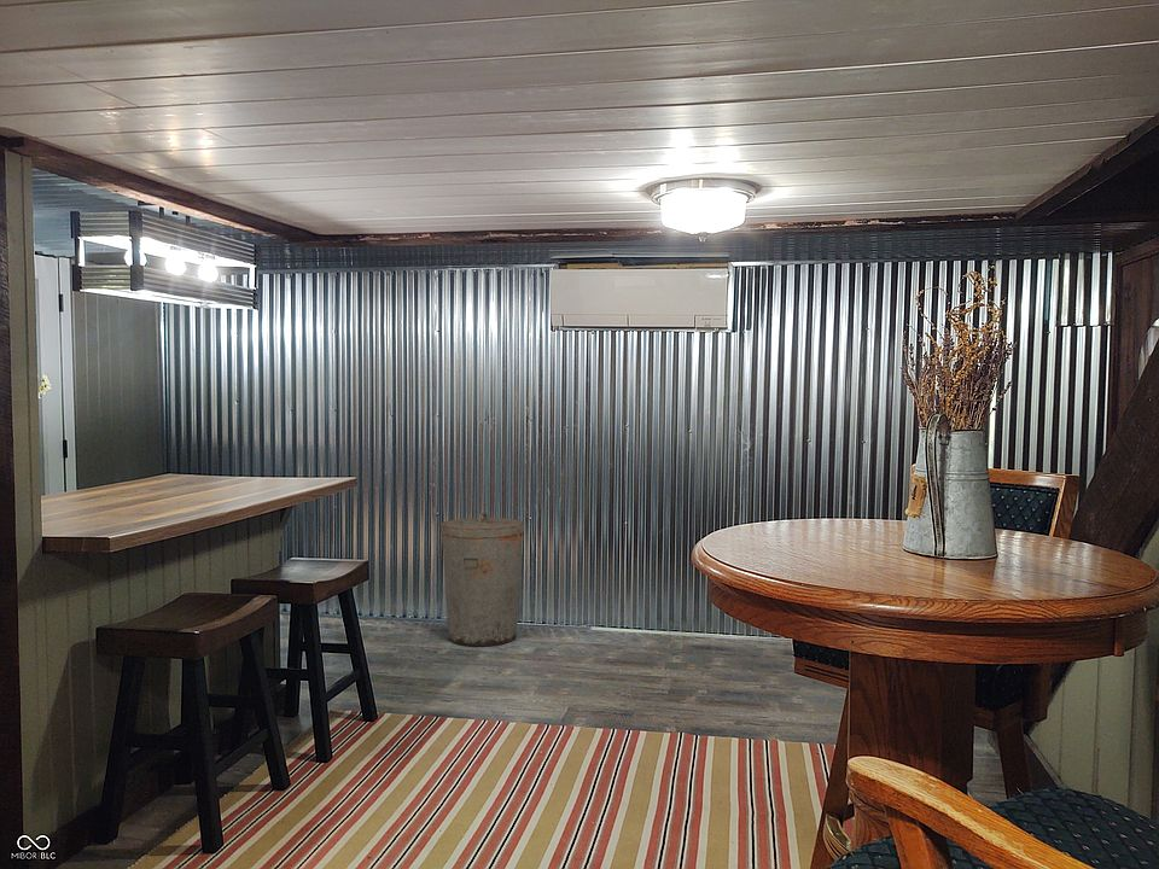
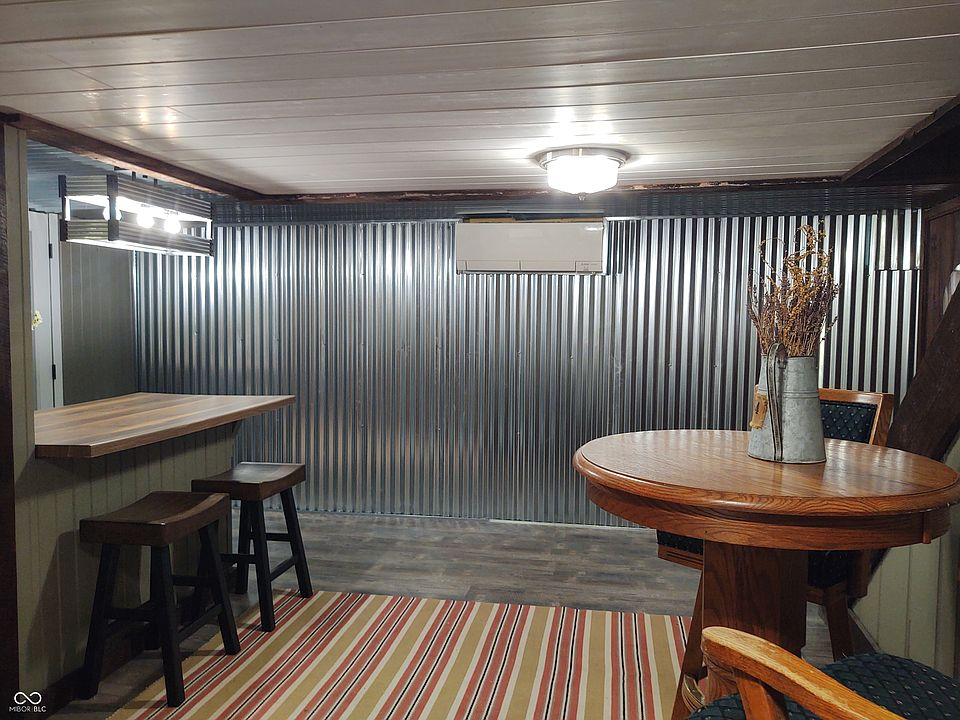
- trash can [439,511,525,647]
